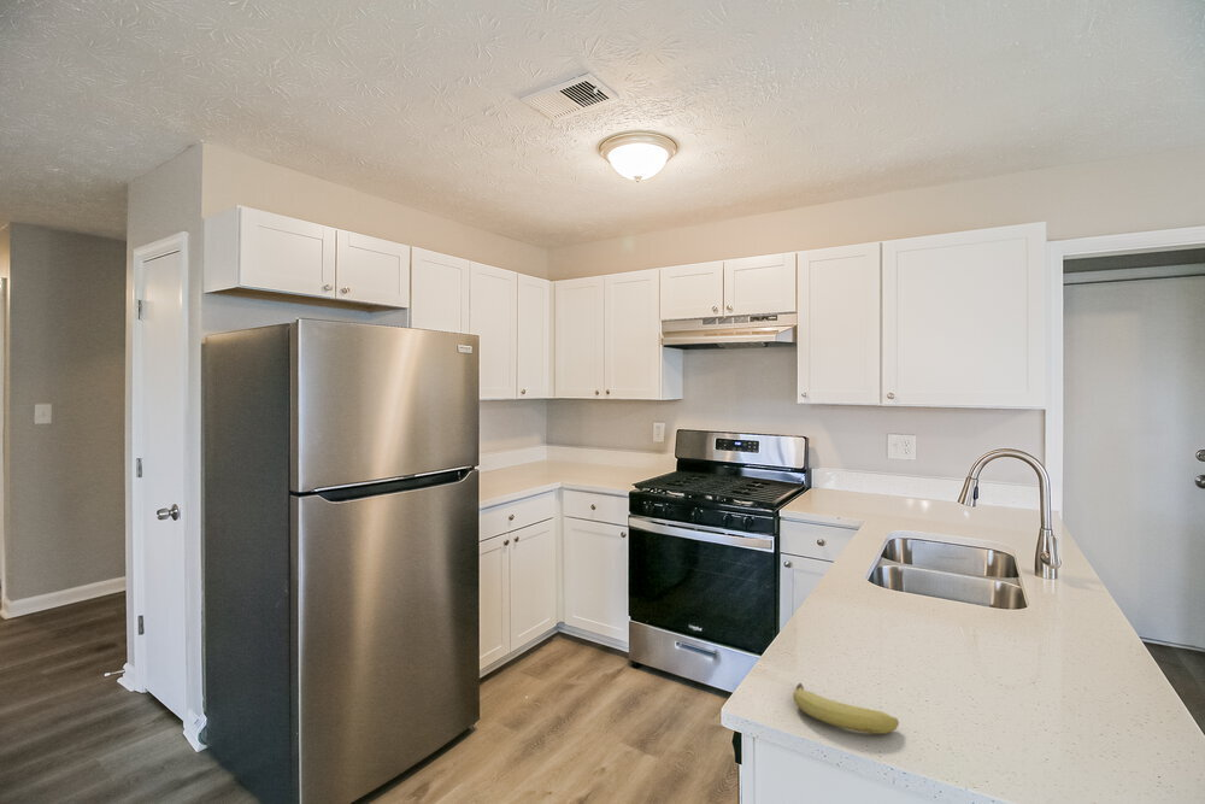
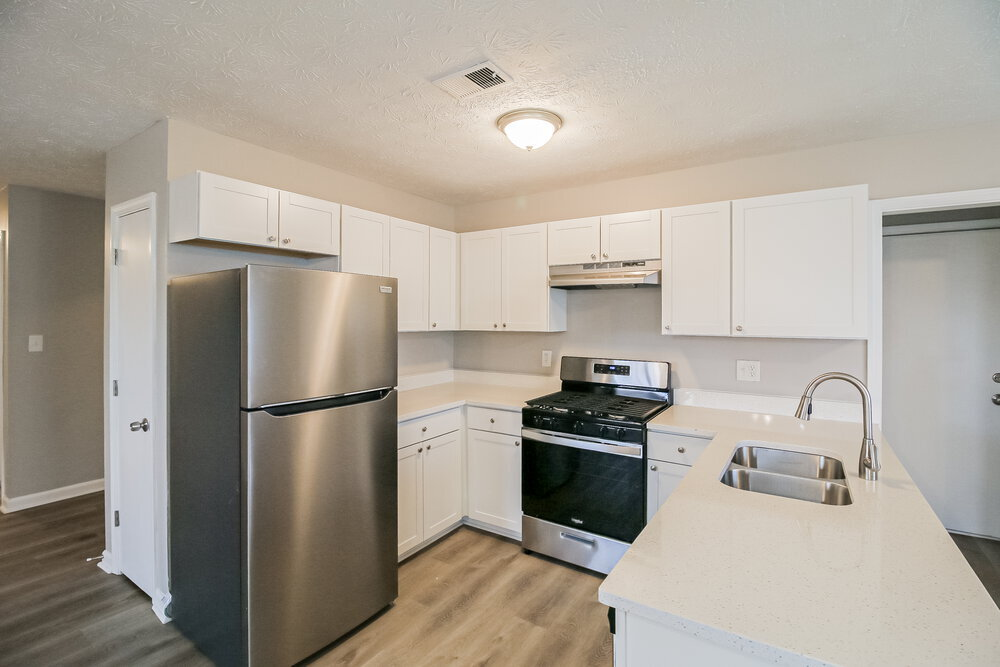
- fruit [793,682,900,735]
